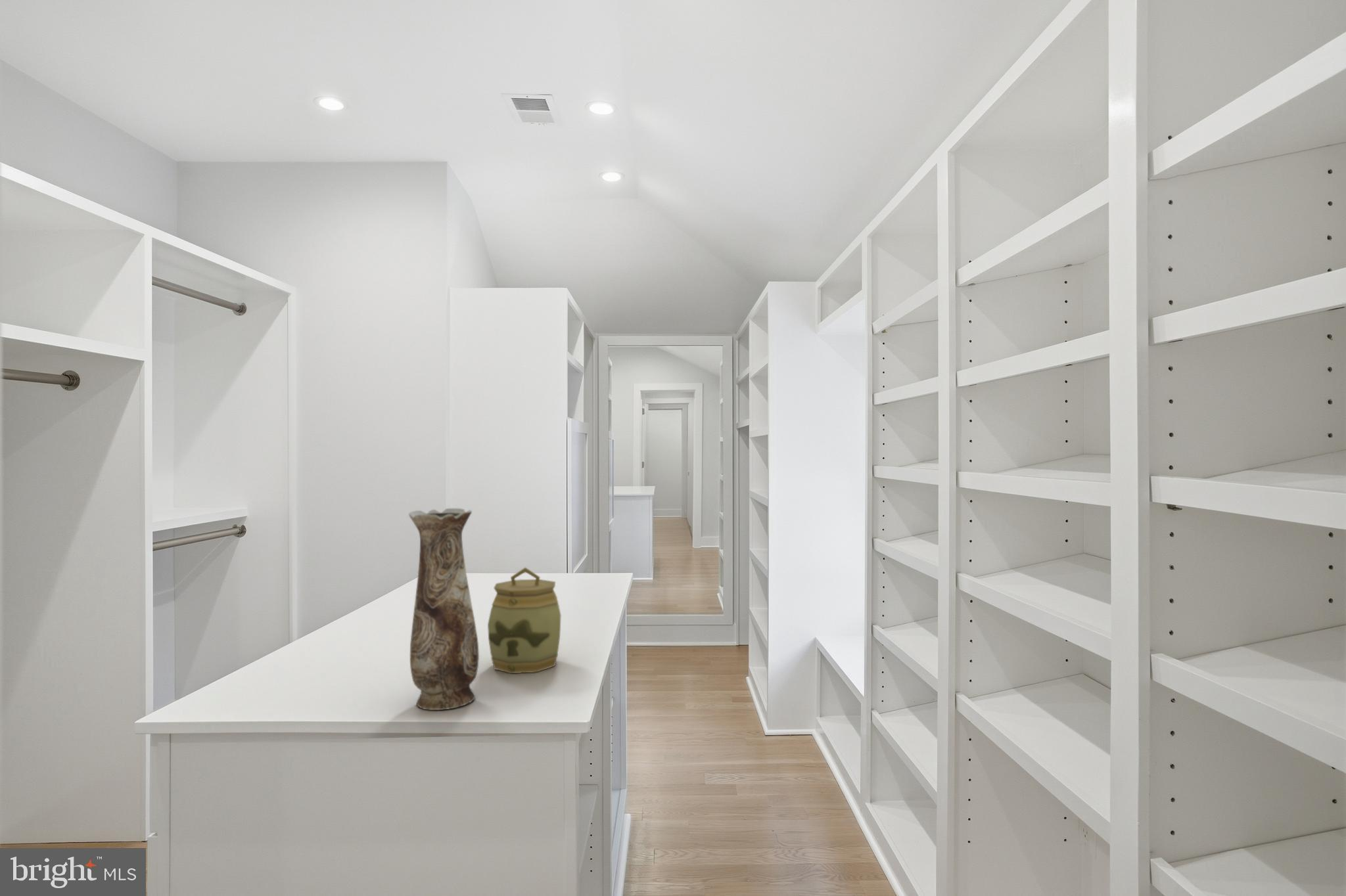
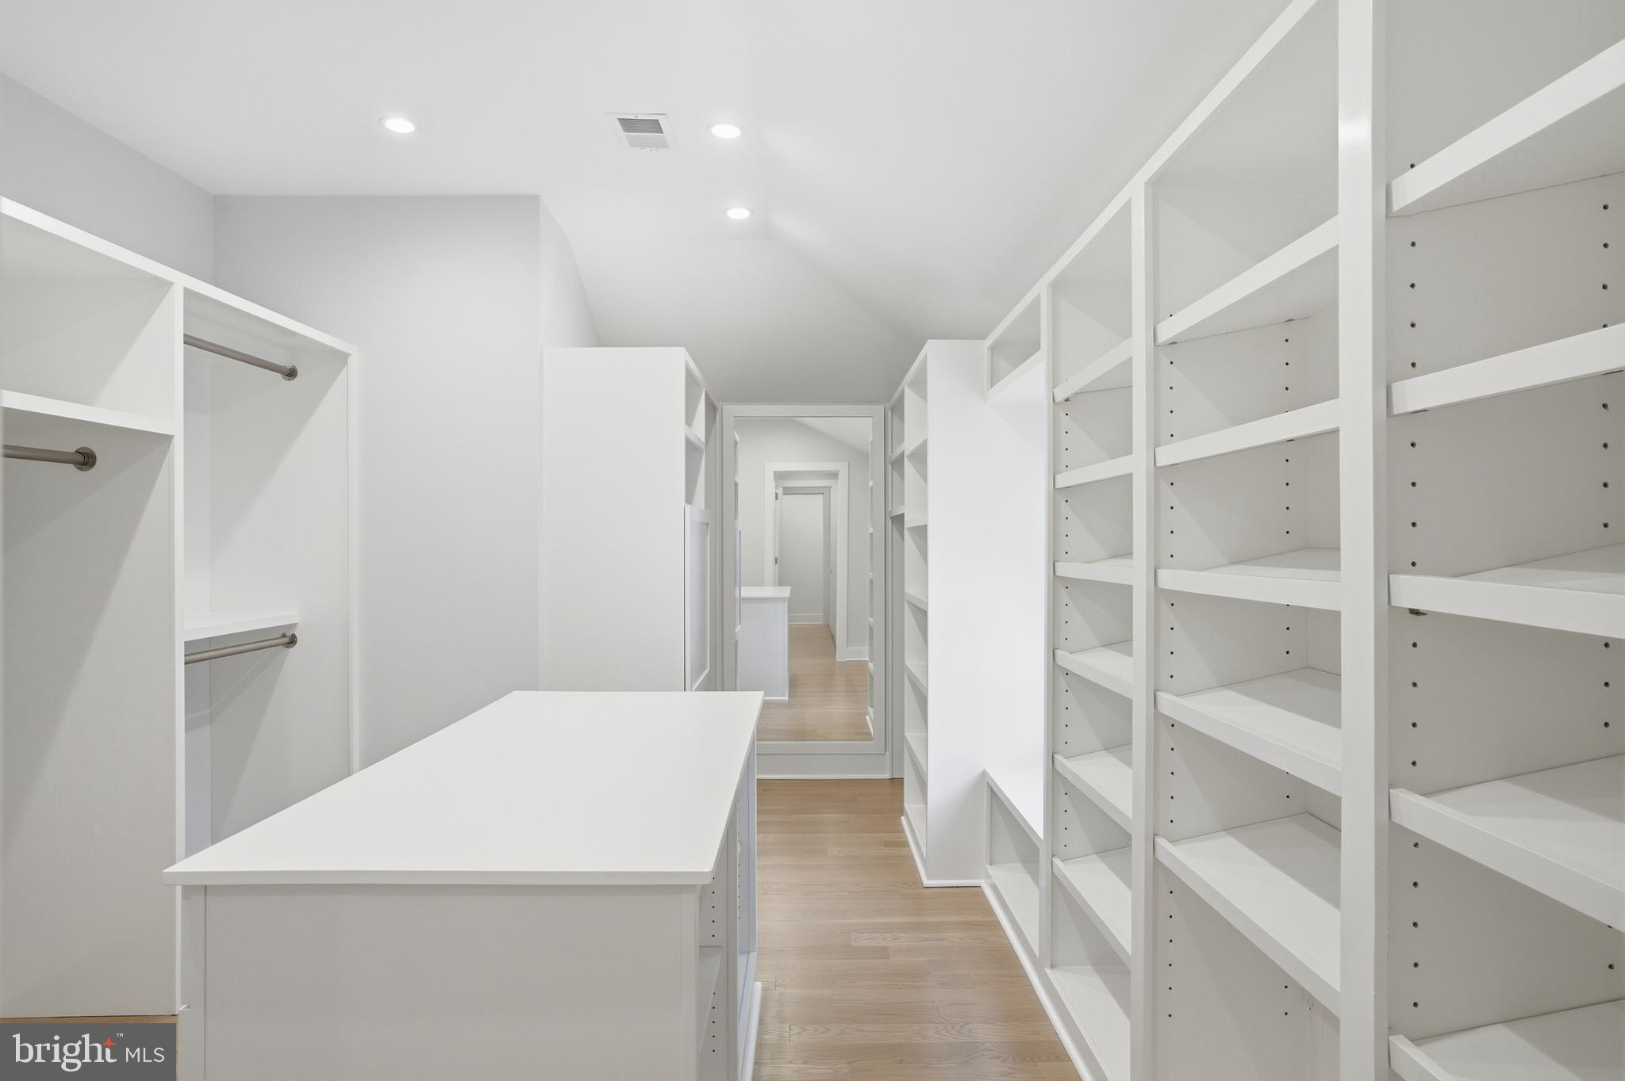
- jar [487,567,562,674]
- vase [408,508,480,711]
